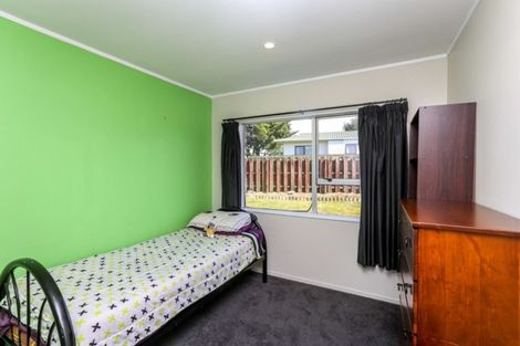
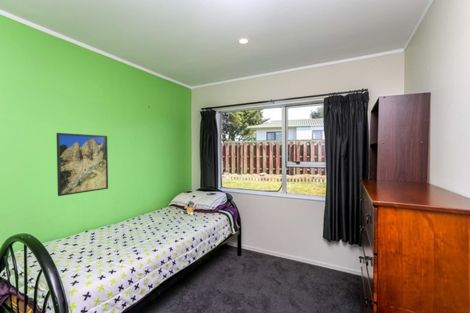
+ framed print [55,132,109,197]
